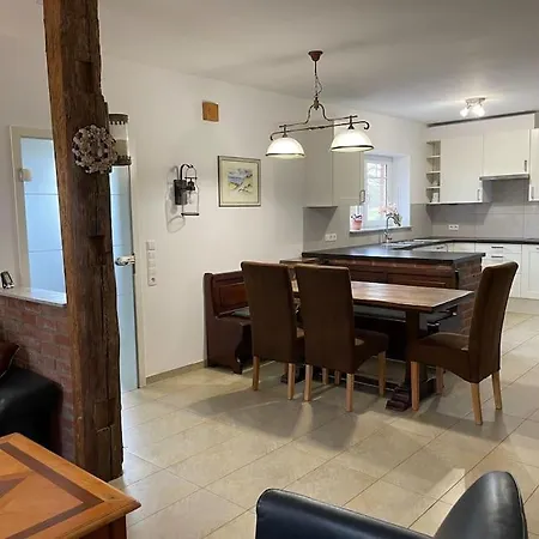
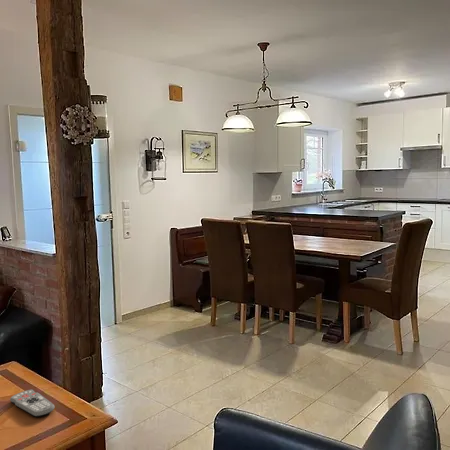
+ remote control [9,389,55,418]
